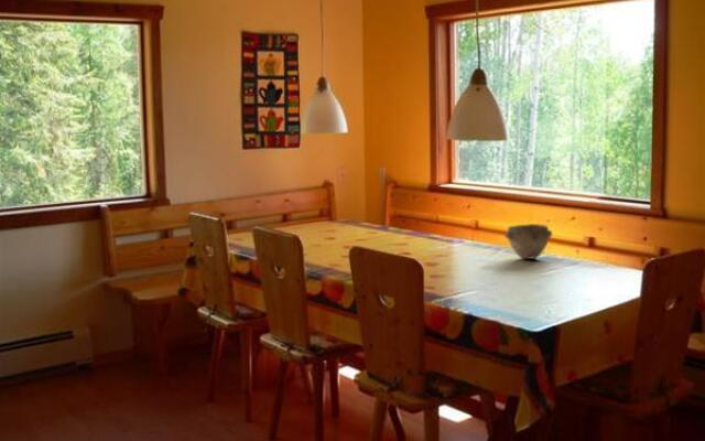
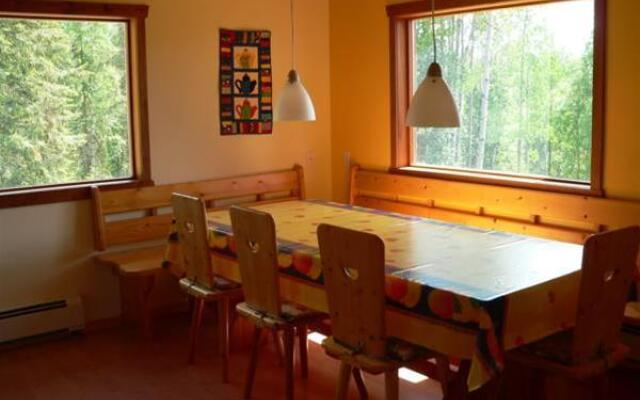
- bowl [503,223,553,260]
